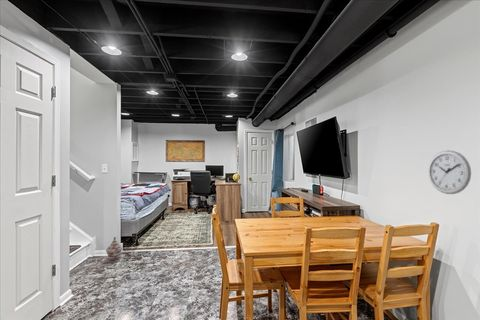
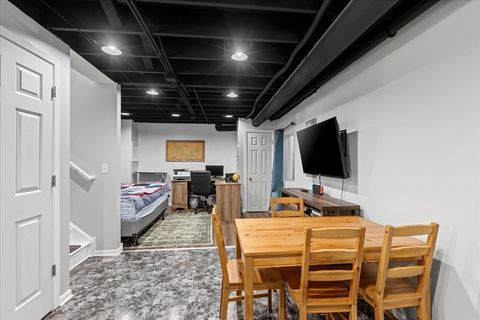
- woven basket [105,236,124,261]
- wall clock [427,149,472,195]
